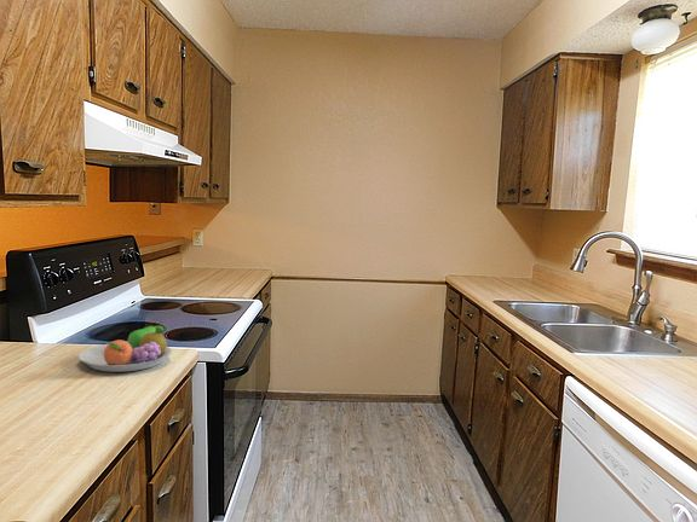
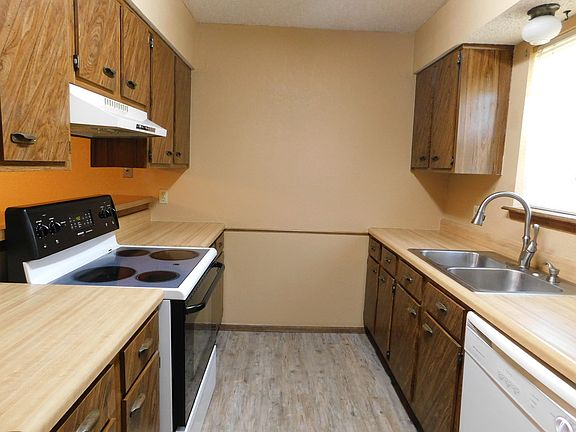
- fruit bowl [77,325,172,373]
